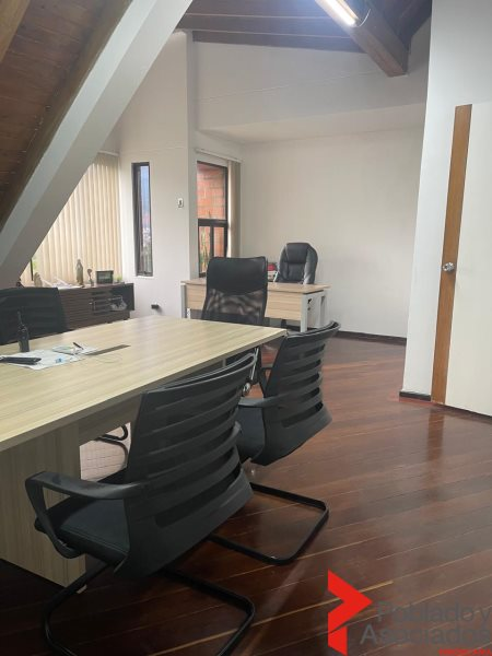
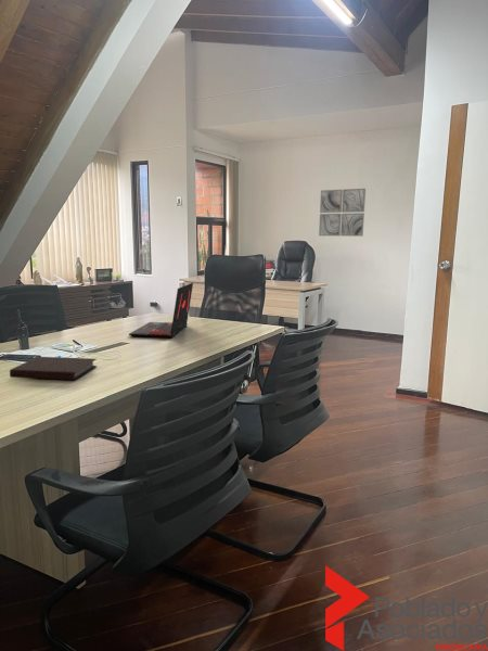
+ notebook [9,356,98,381]
+ laptop [128,281,194,339]
+ wall art [318,188,367,238]
